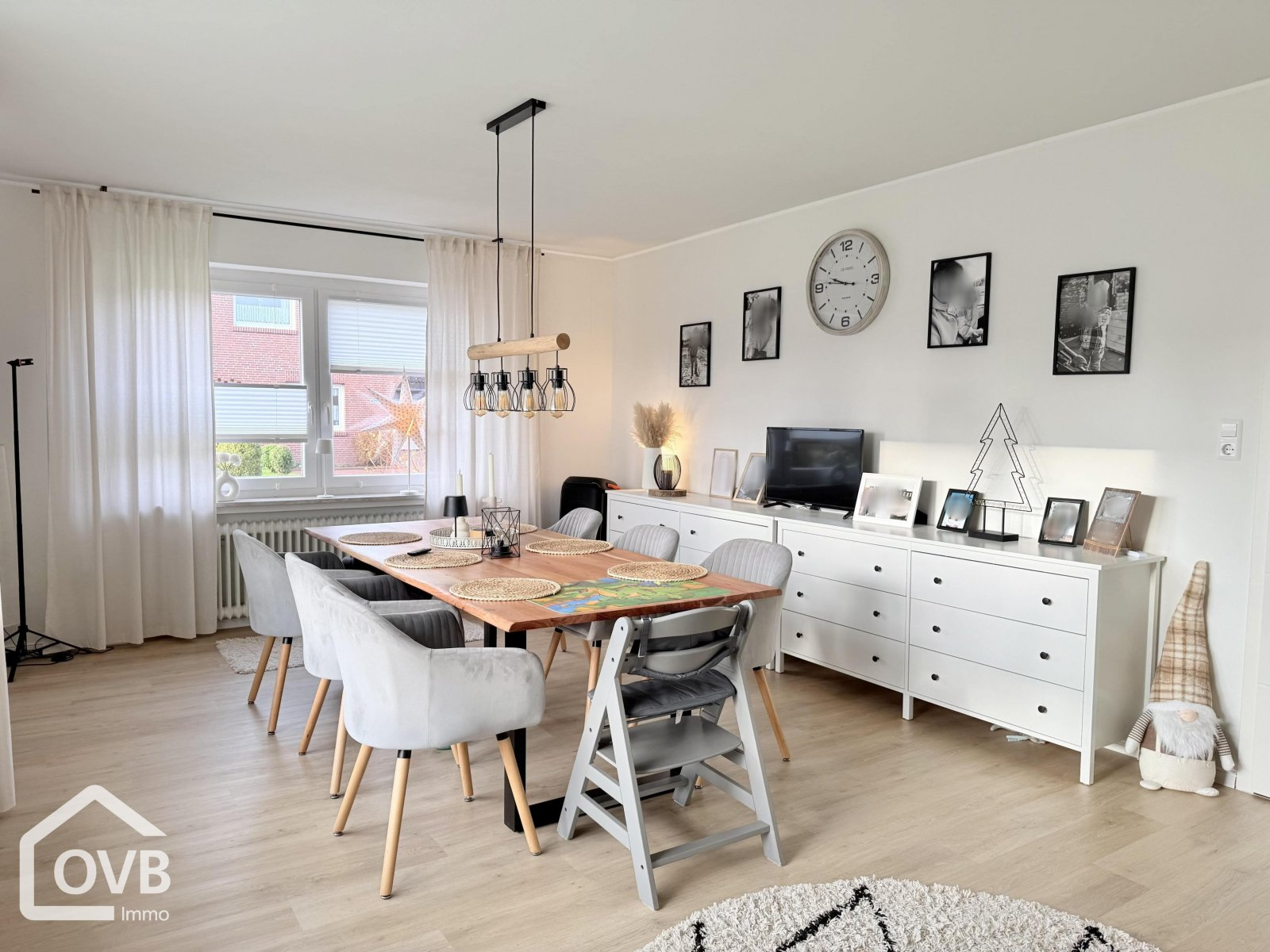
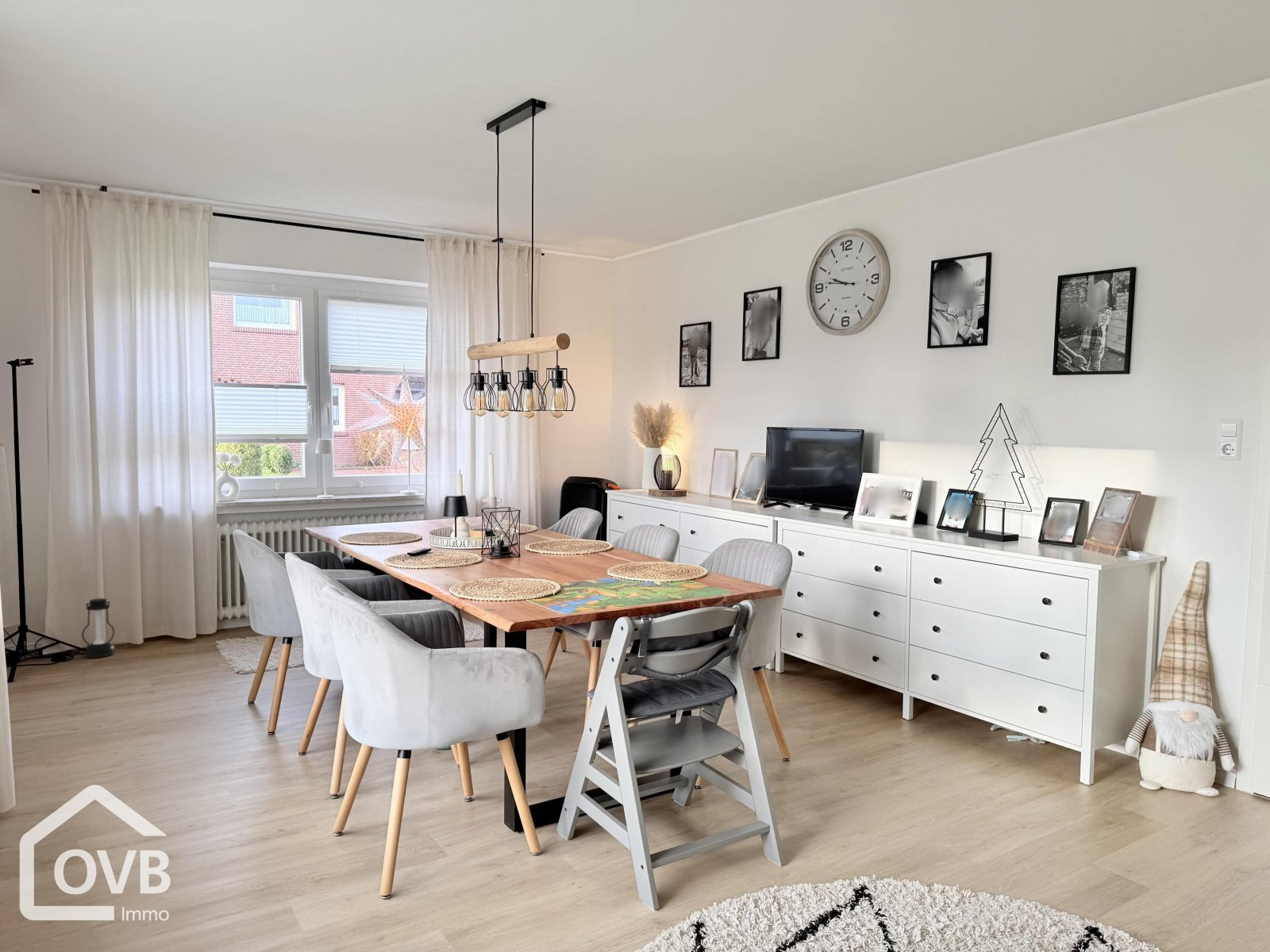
+ lantern [81,597,115,659]
